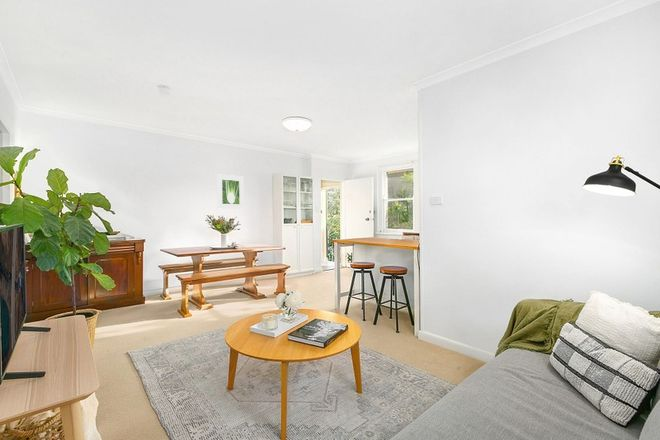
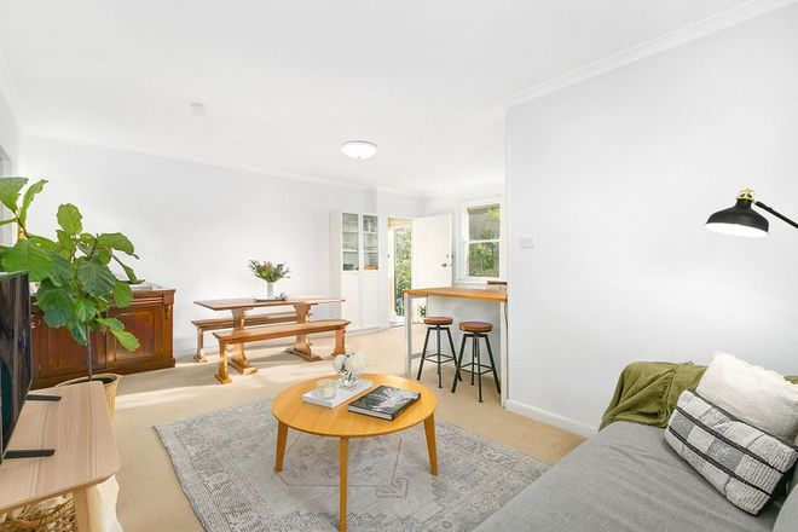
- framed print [216,173,245,210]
